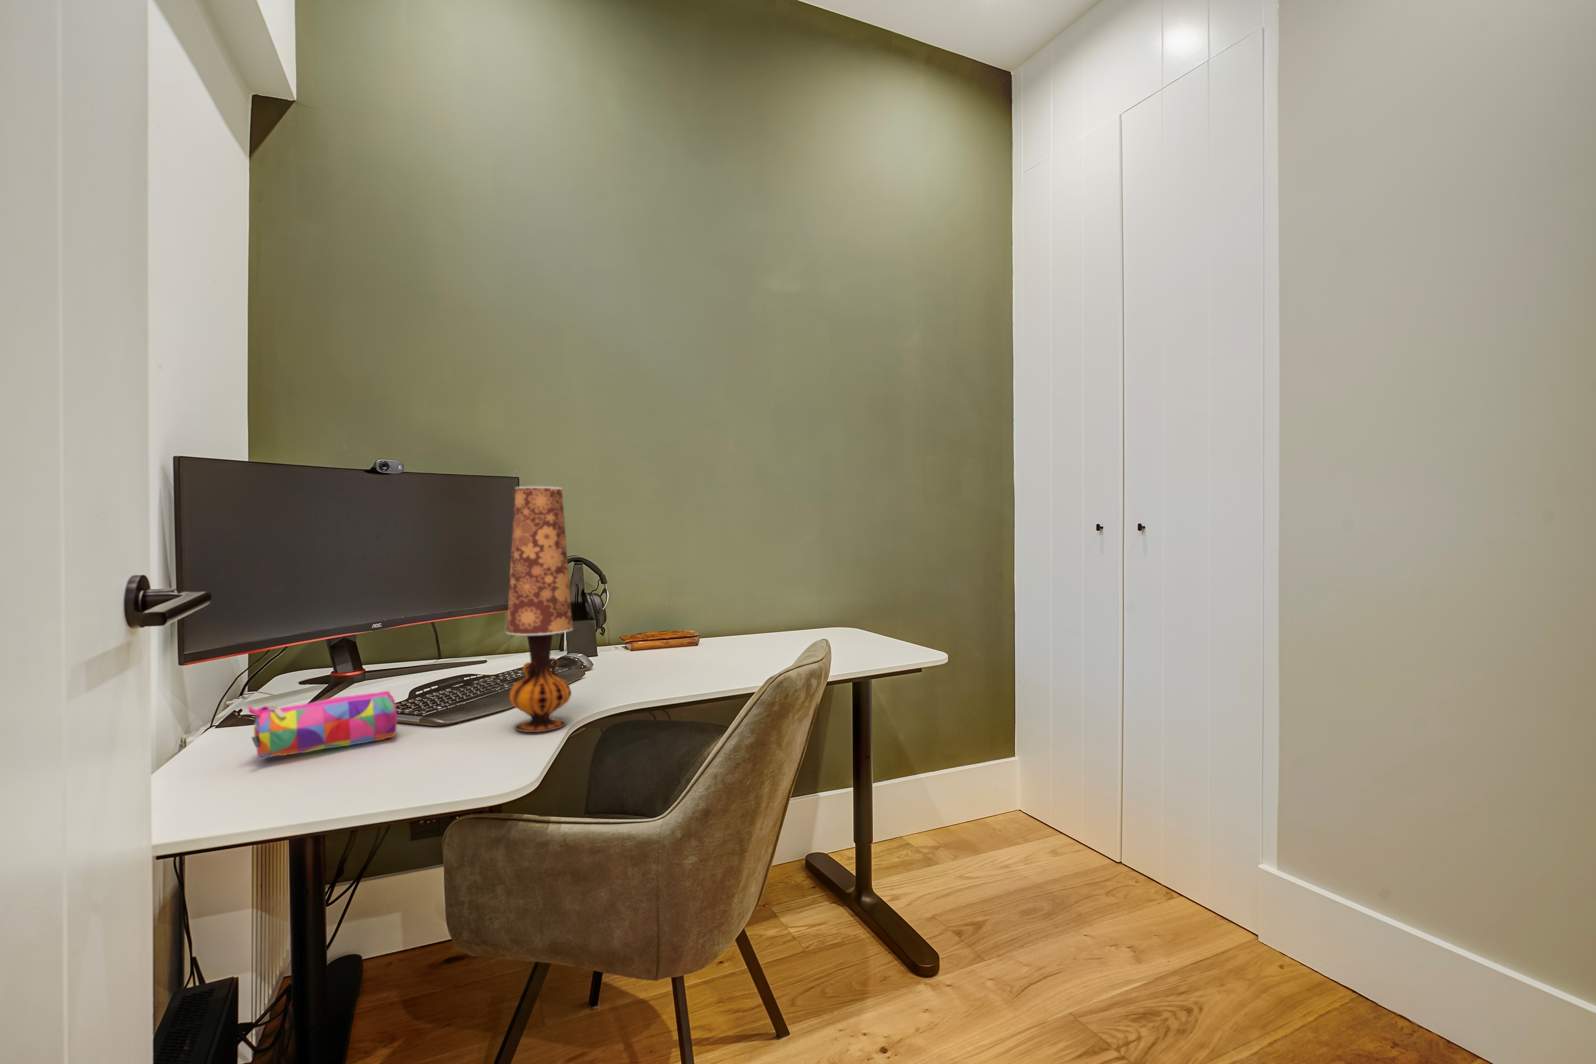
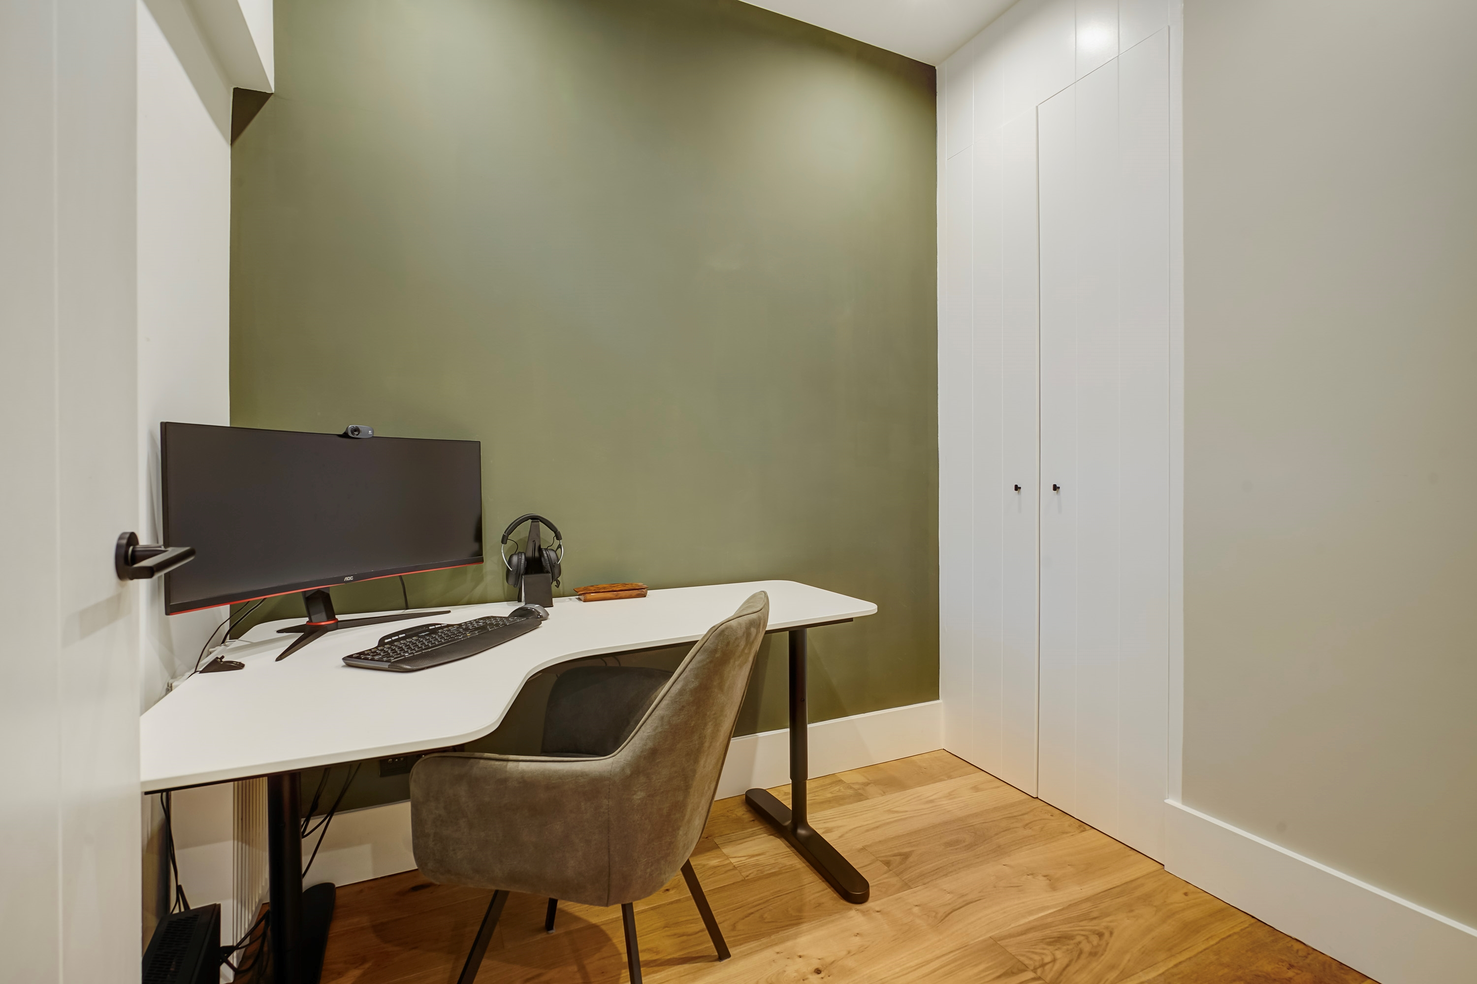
- table lamp [506,486,574,733]
- pencil case [247,691,398,760]
